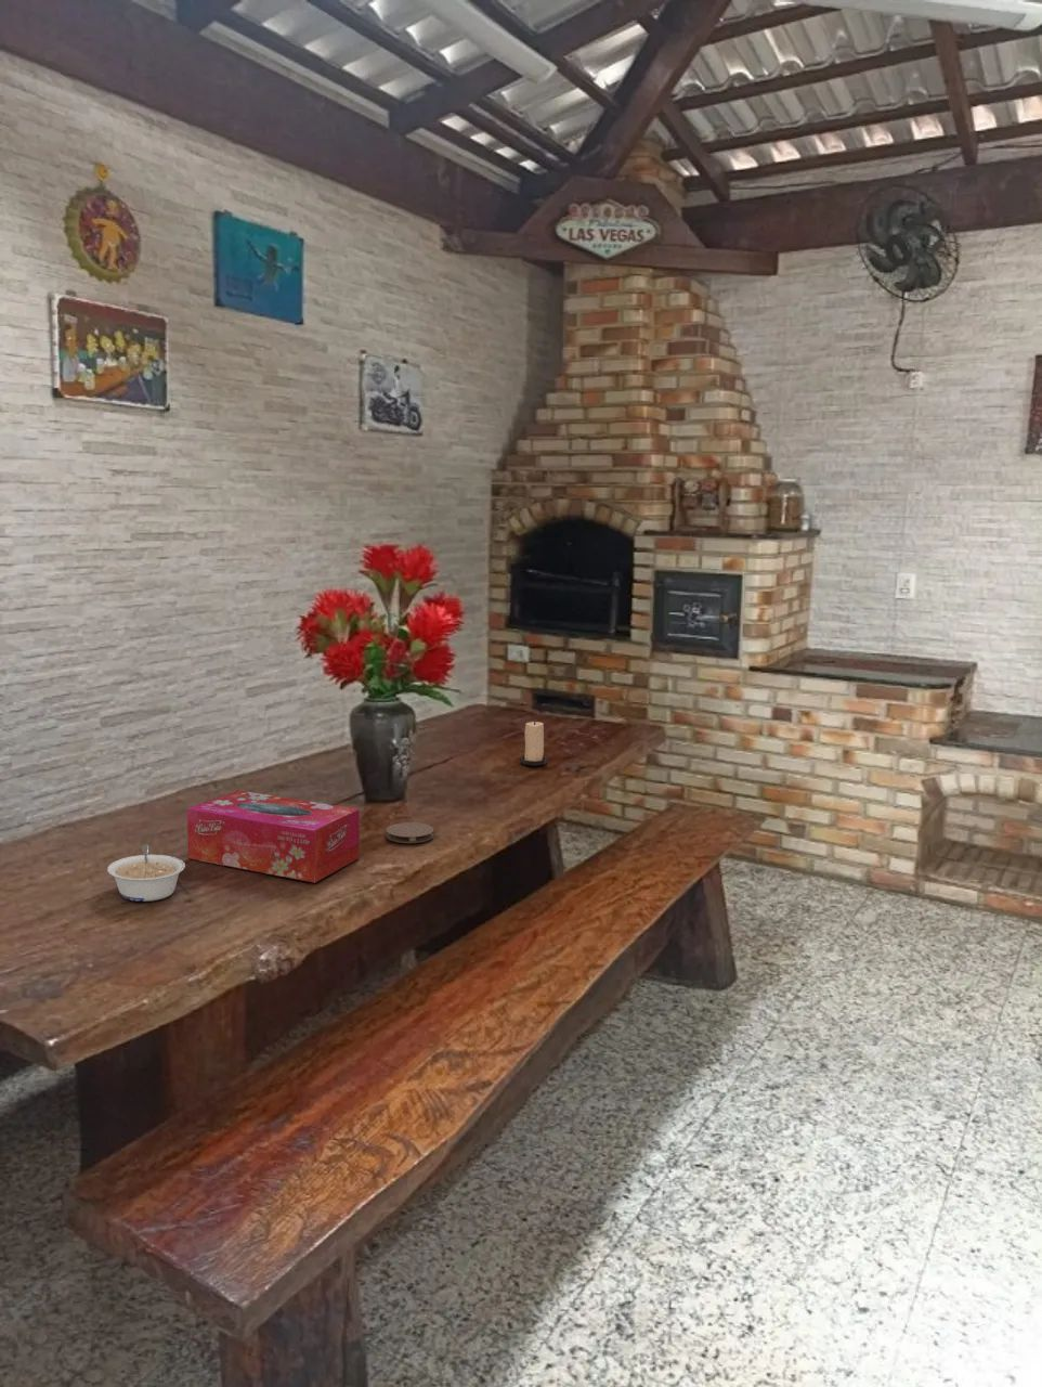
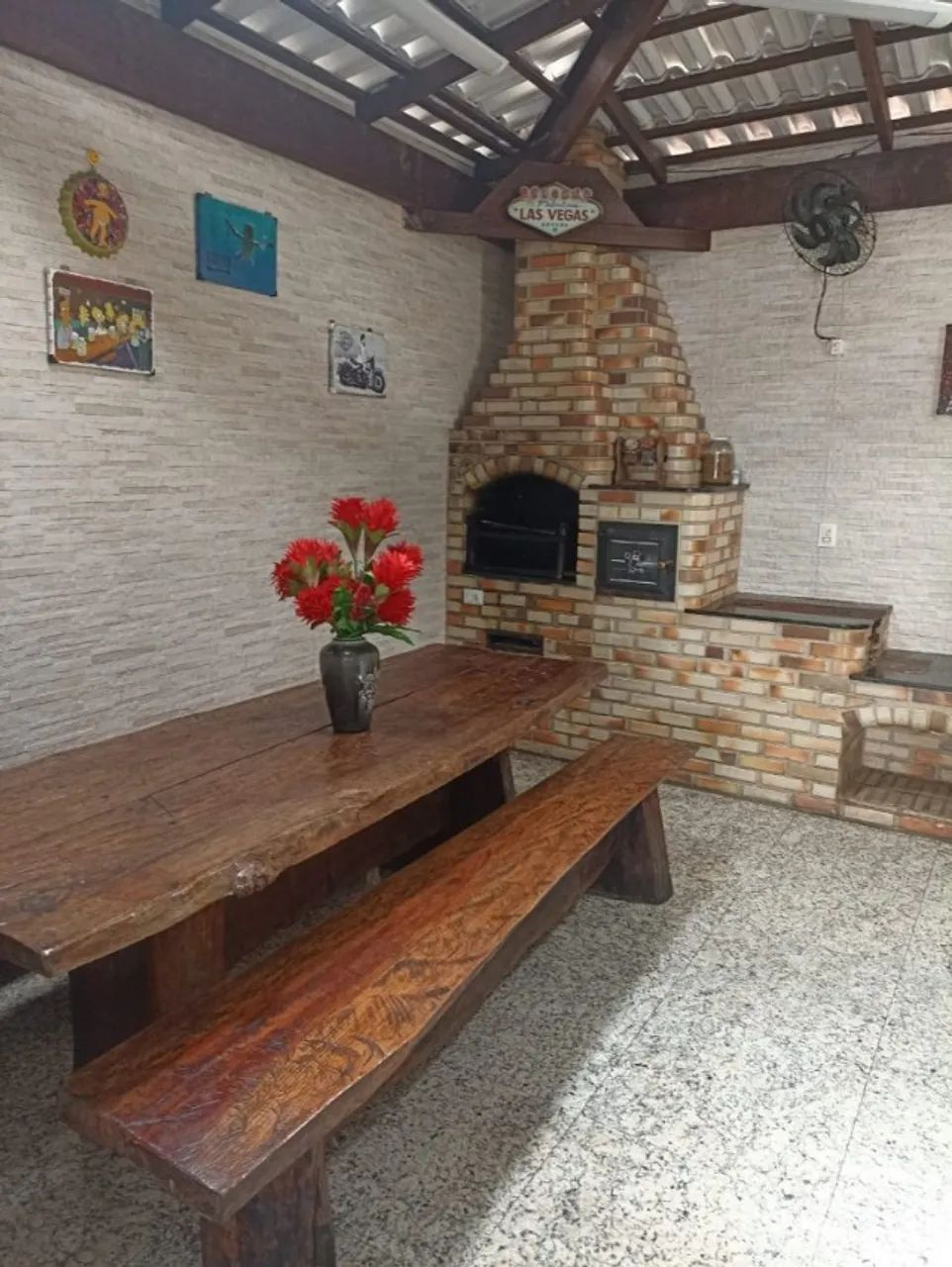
- candle [519,718,548,767]
- coaster [385,821,435,844]
- tissue box [186,790,361,885]
- legume [106,843,186,903]
